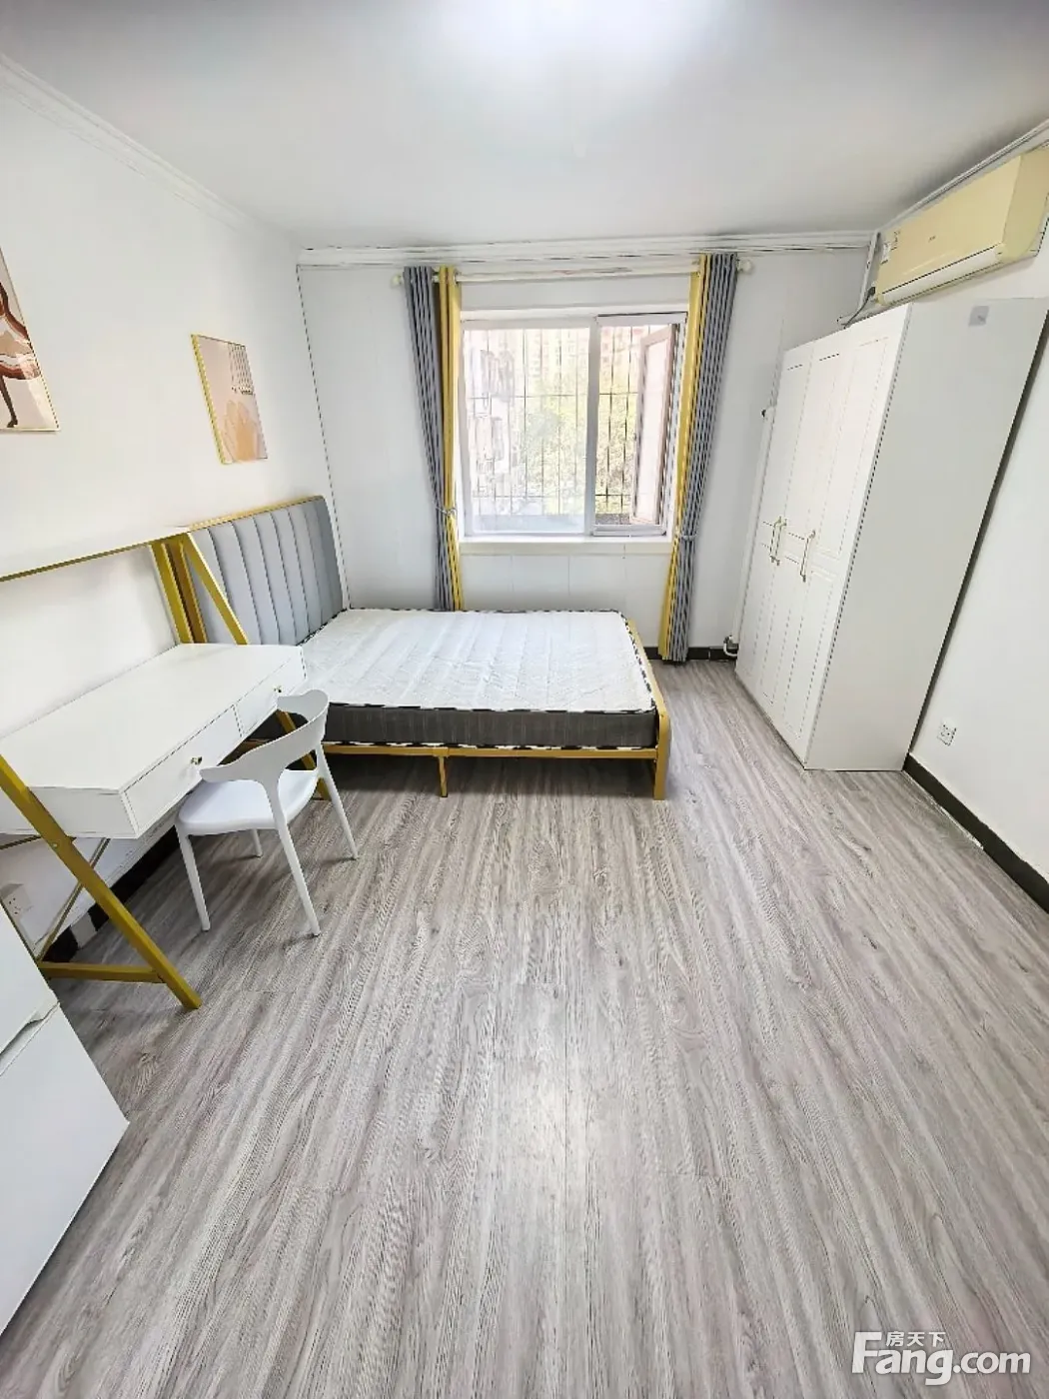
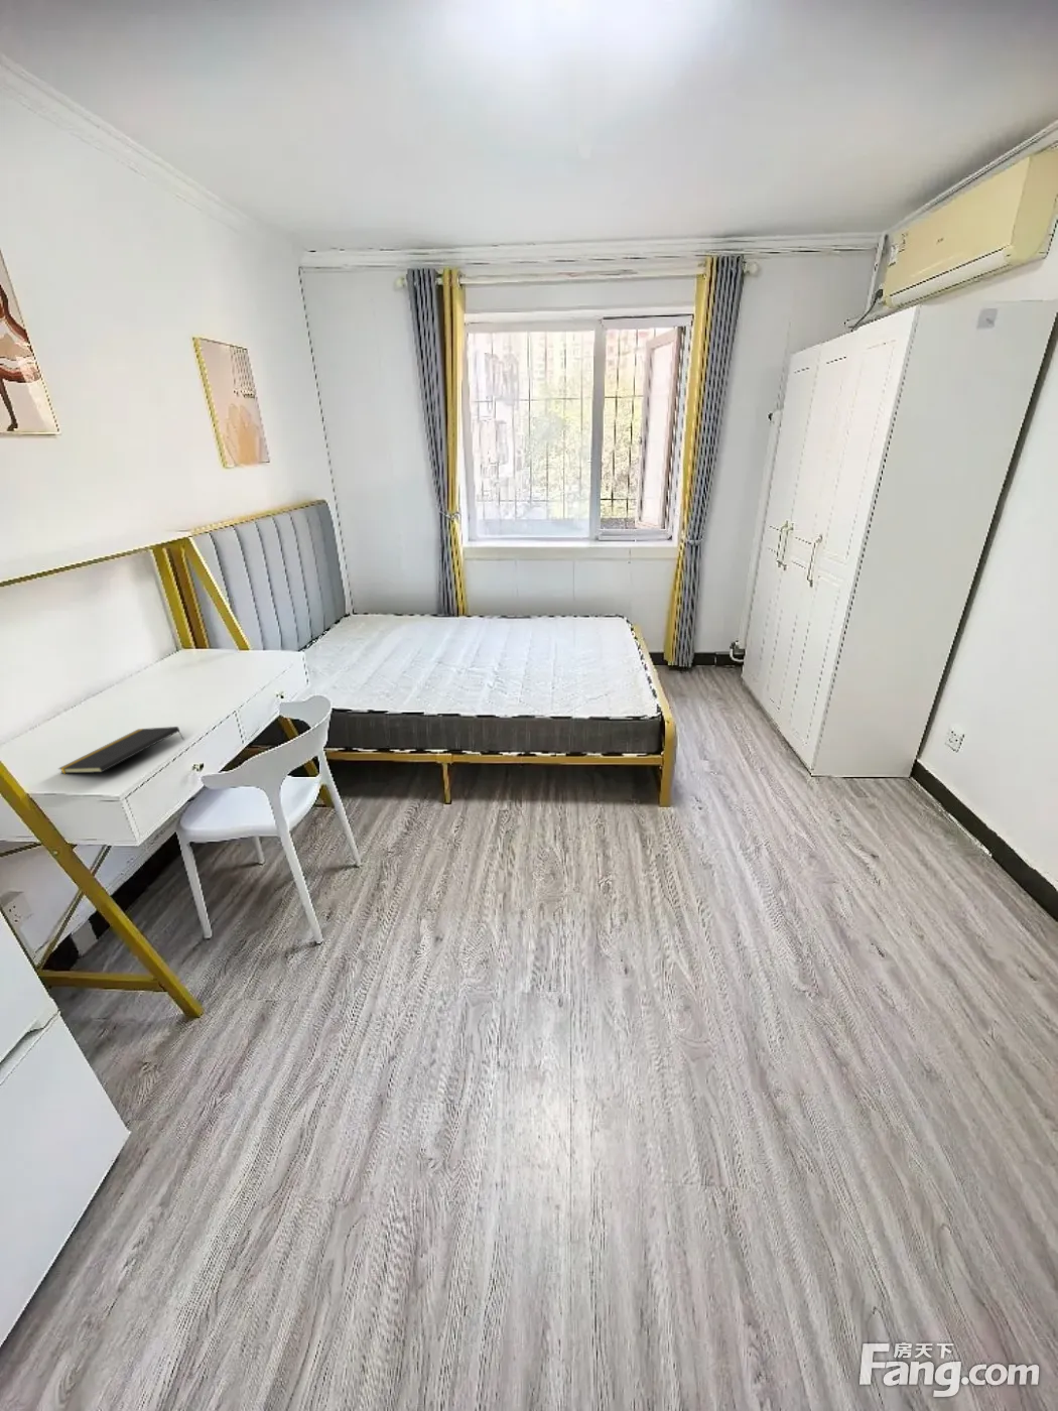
+ notepad [58,725,186,774]
